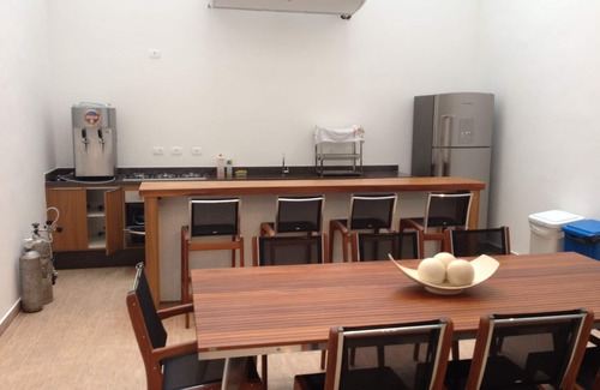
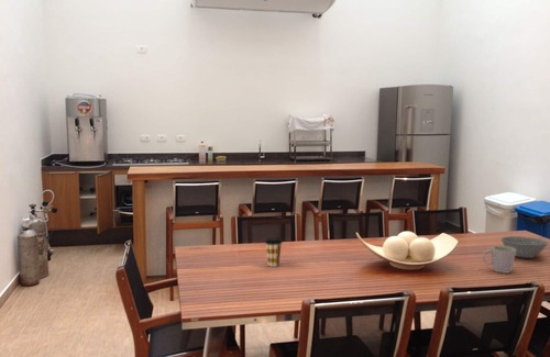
+ bowl [501,235,549,259]
+ coffee cup [264,236,284,268]
+ mug [482,245,516,275]
